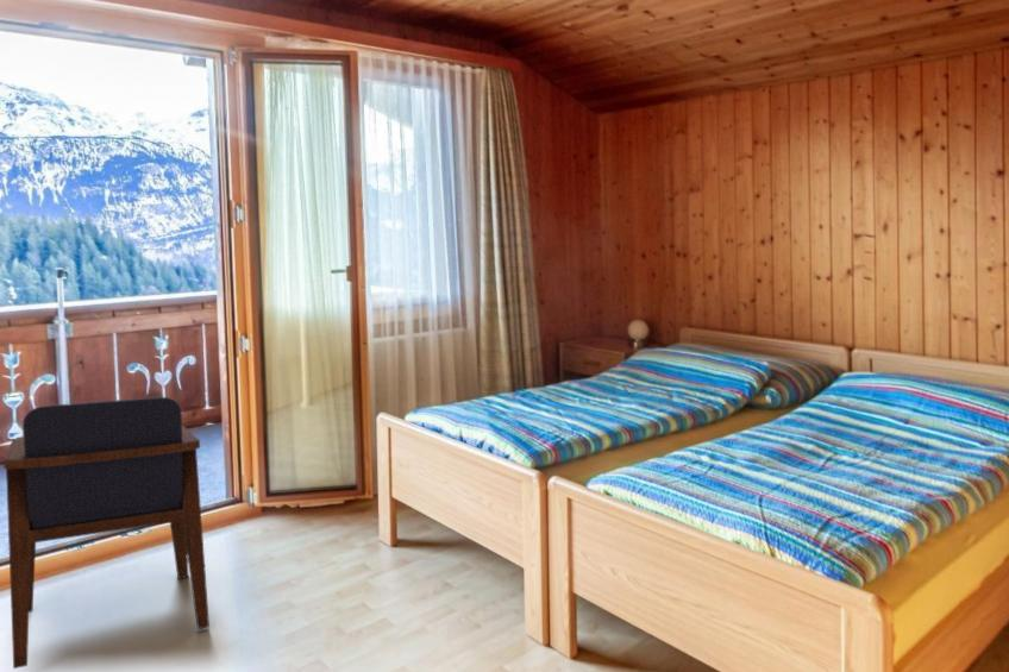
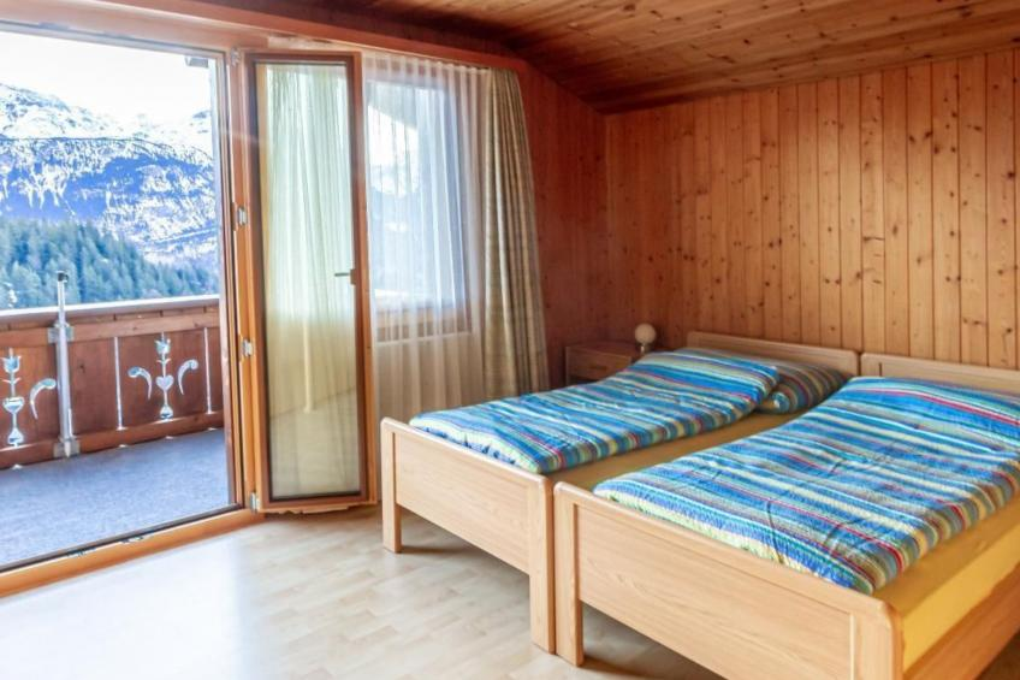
- armchair [2,396,211,670]
